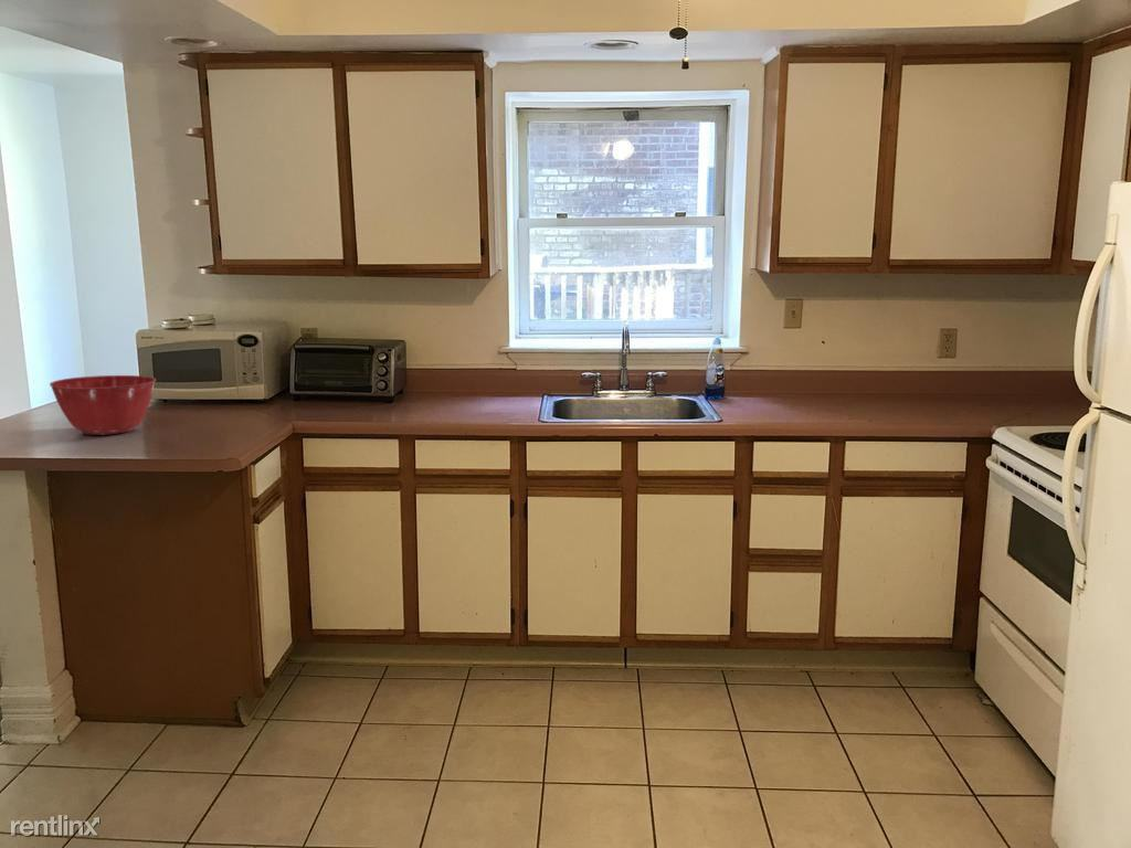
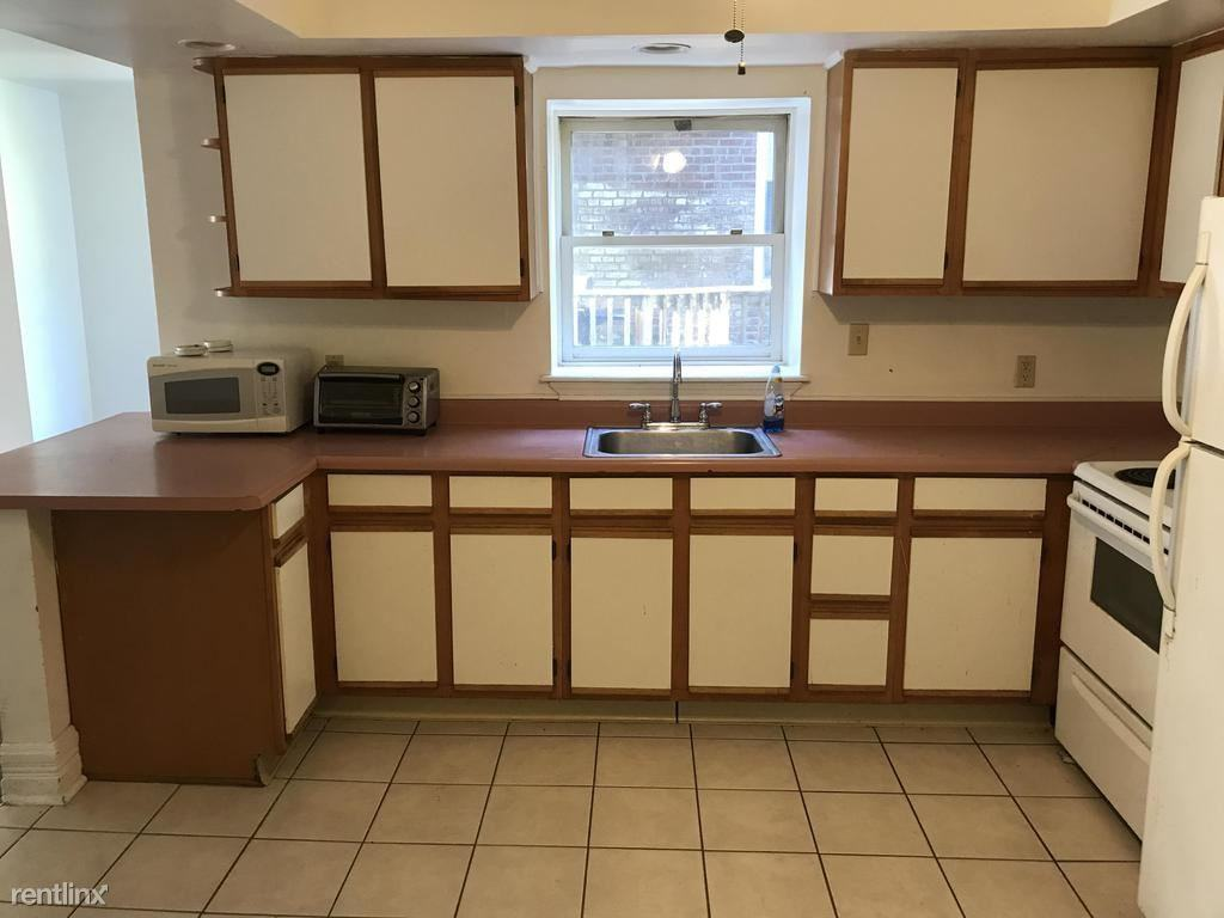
- mixing bowl [49,374,157,436]
